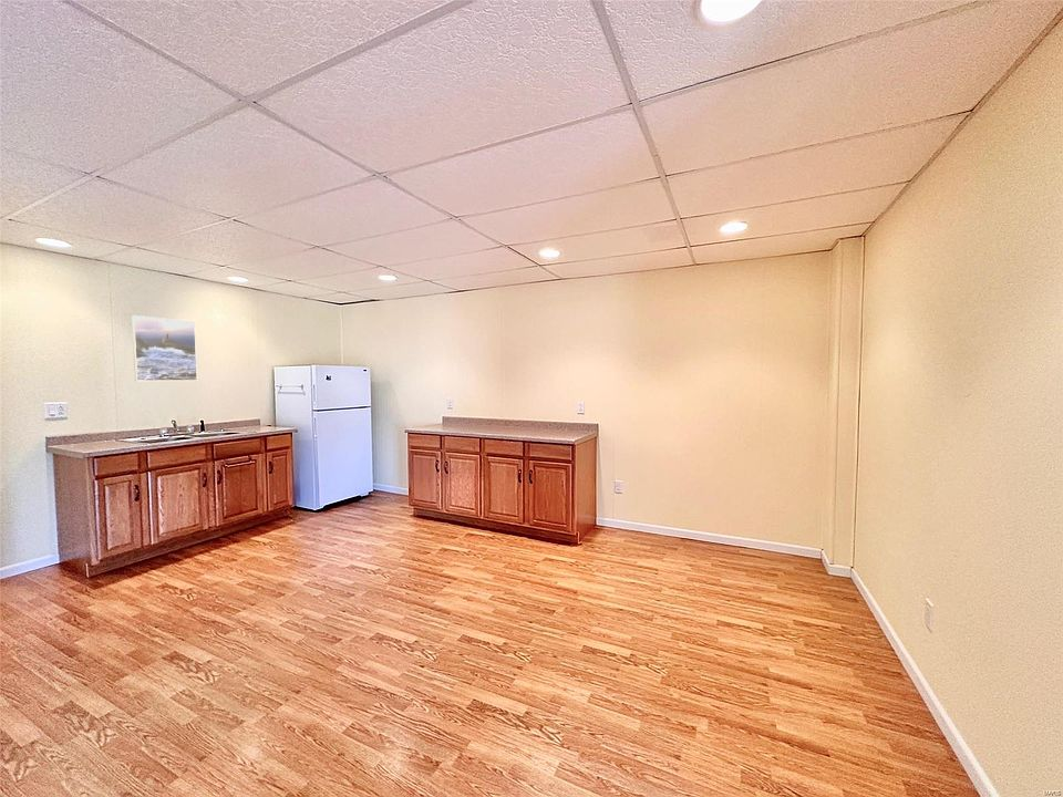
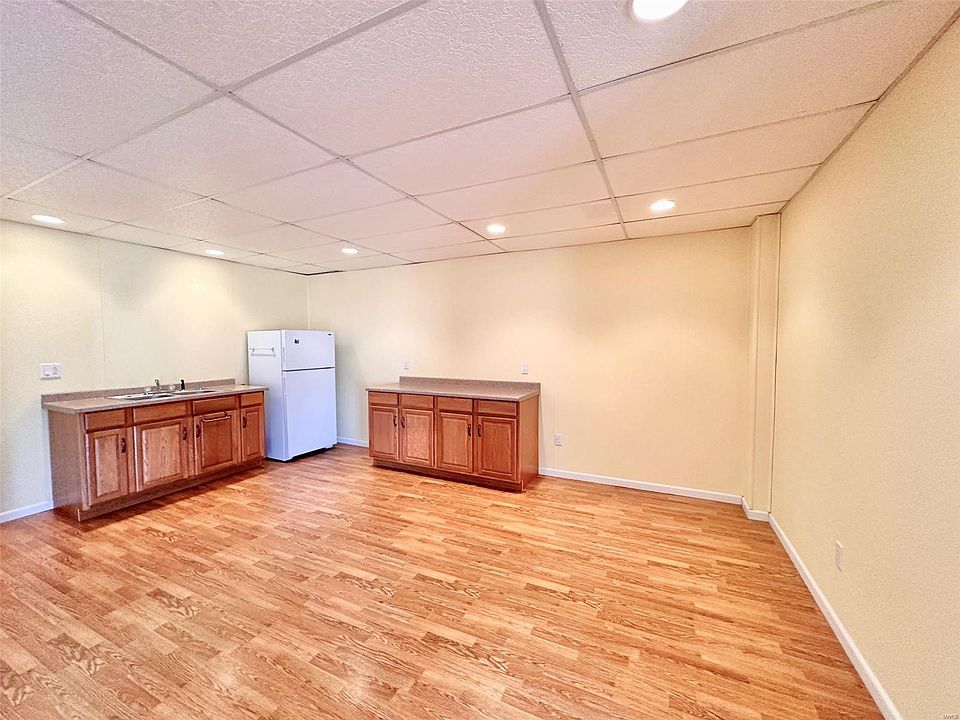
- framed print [131,314,198,382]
